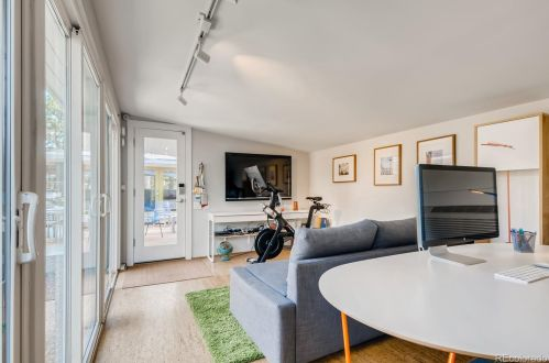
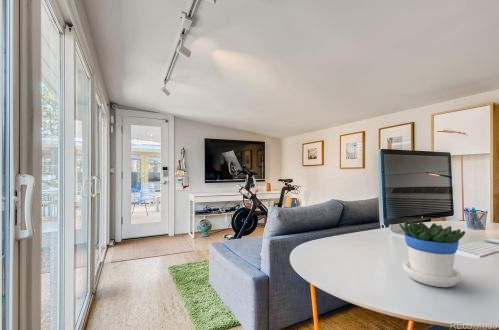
+ flowerpot [398,220,466,288]
